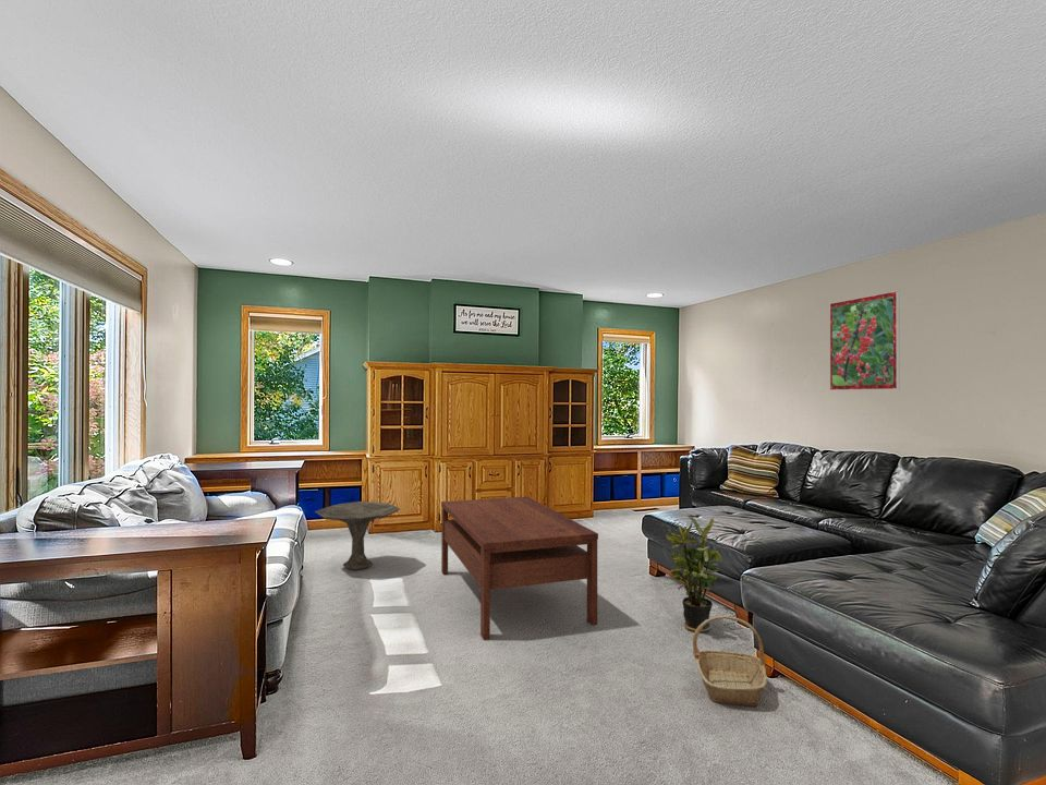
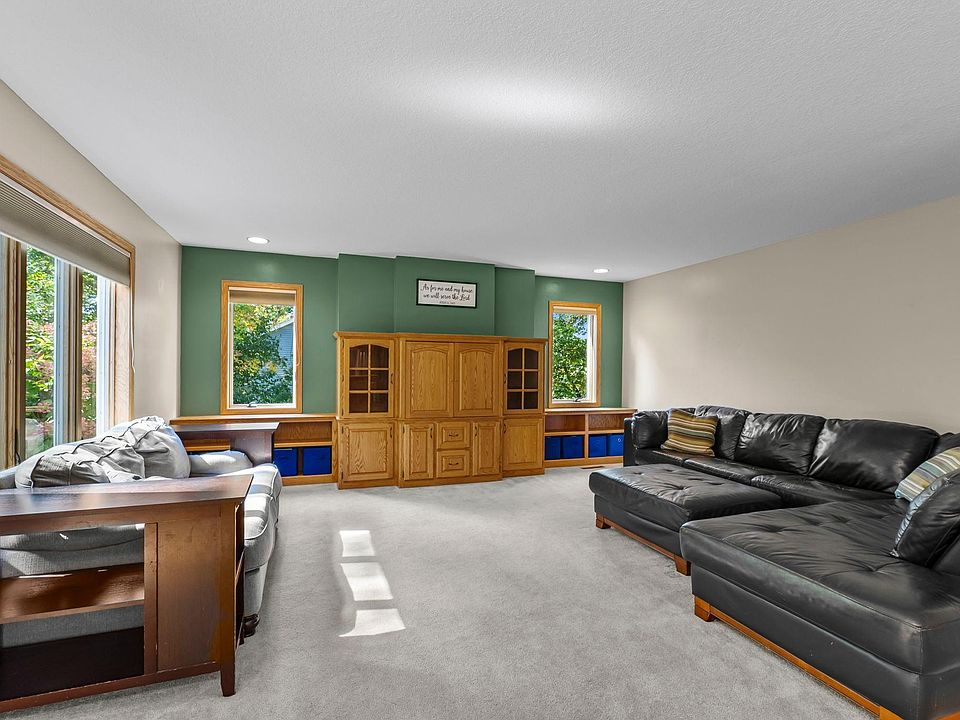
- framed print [829,290,901,391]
- side table [314,500,401,571]
- coffee table [440,496,599,641]
- basket [692,615,768,708]
- potted plant [665,515,723,633]
